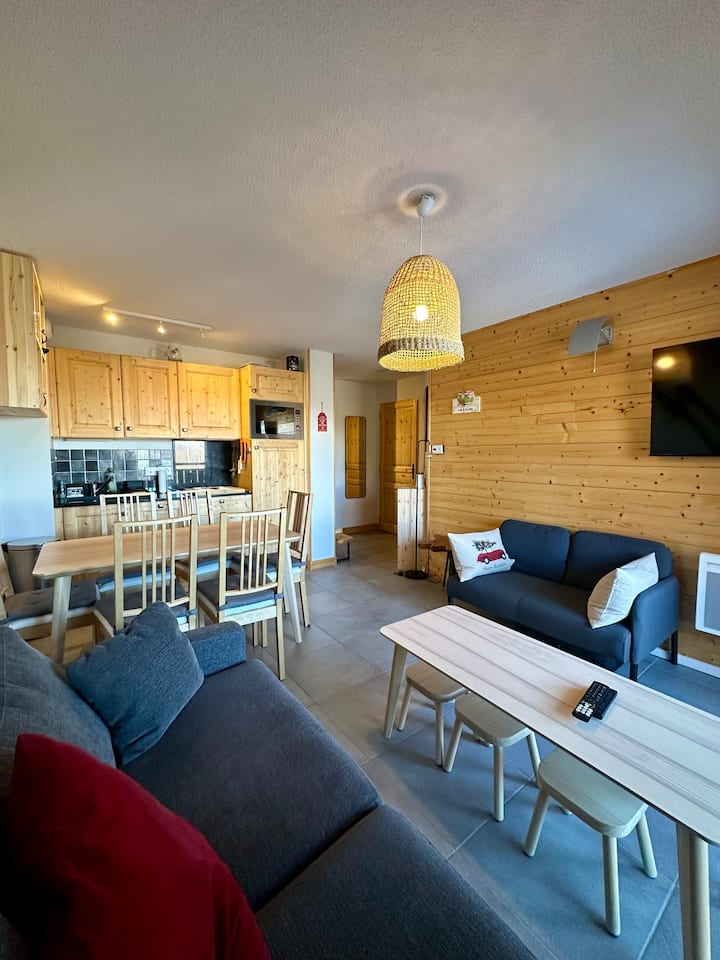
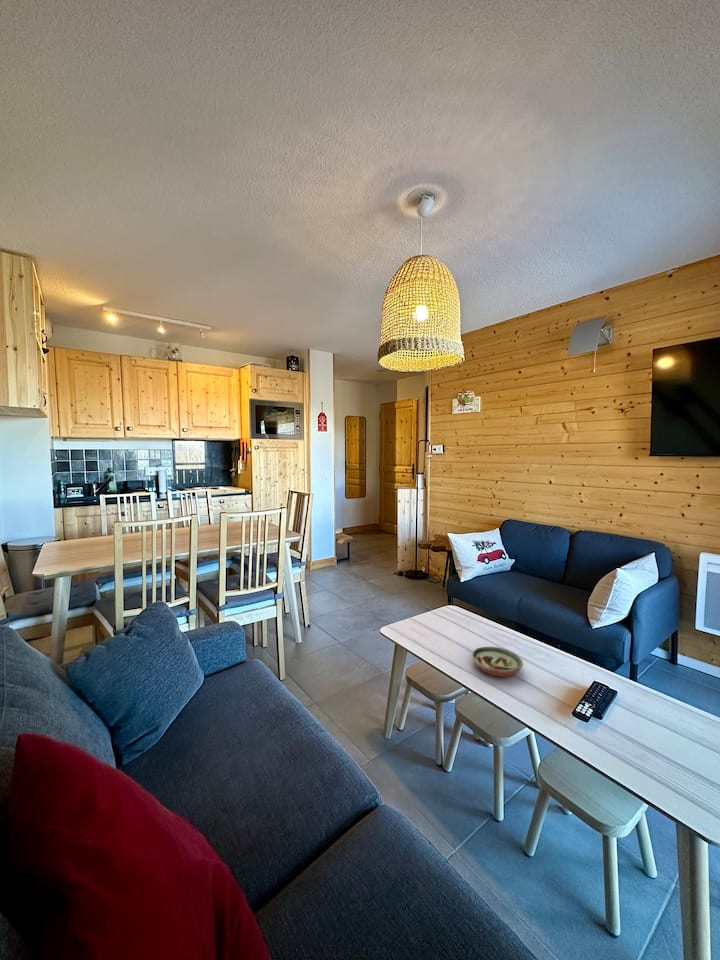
+ decorative bowl [471,646,524,678]
